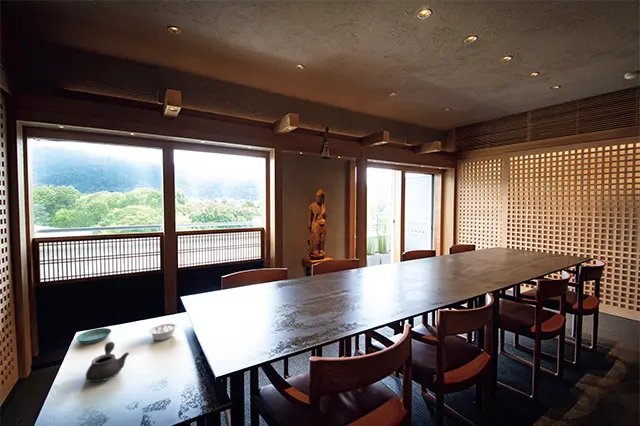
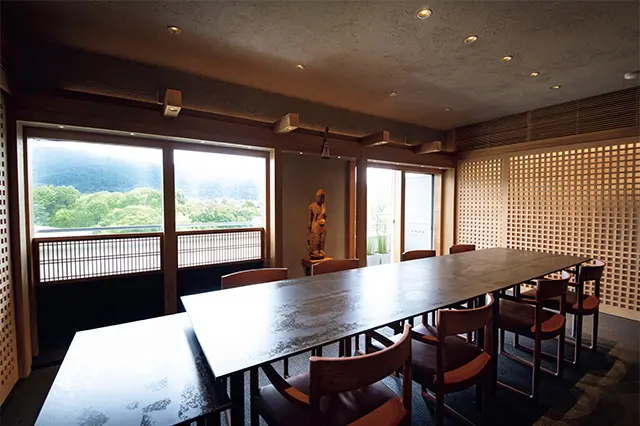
- teapot [85,341,130,383]
- saucer [75,327,112,345]
- legume [148,322,182,341]
